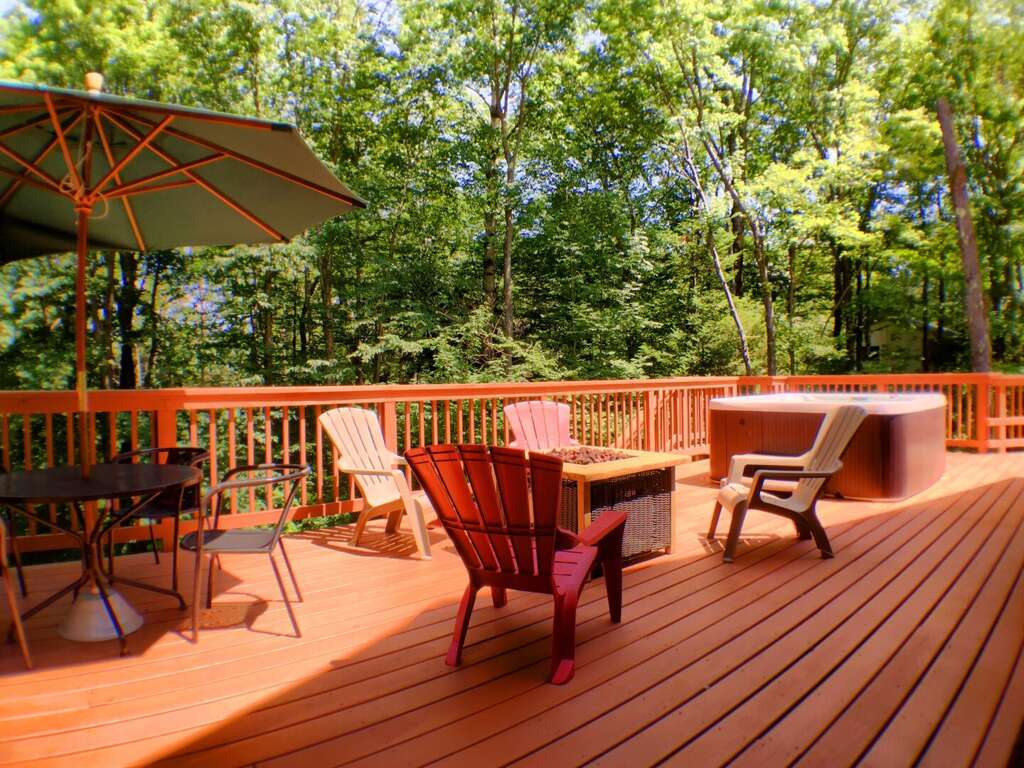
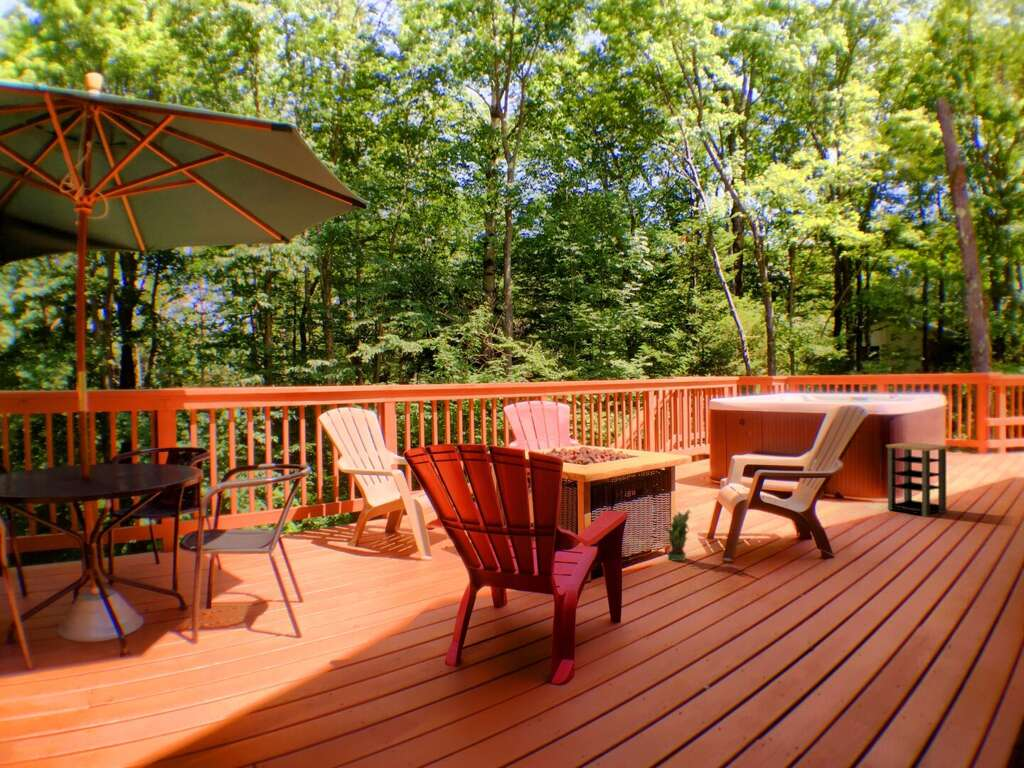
+ potted plant [659,508,692,562]
+ side table [885,441,951,518]
